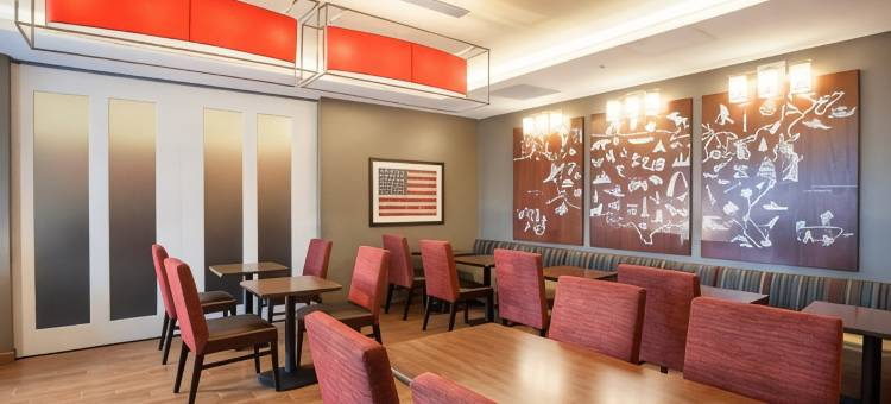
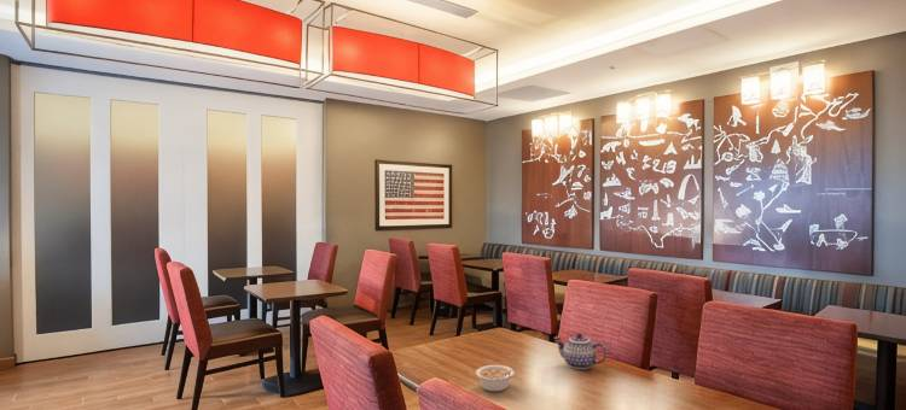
+ legume [475,364,522,392]
+ teapot [553,333,608,370]
